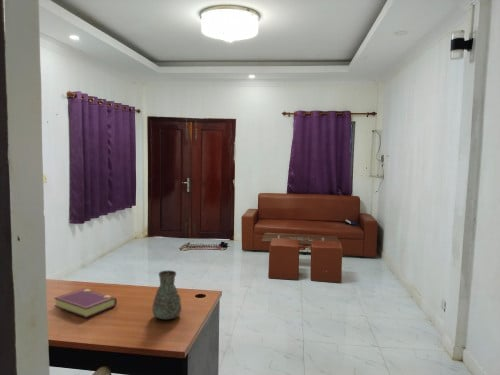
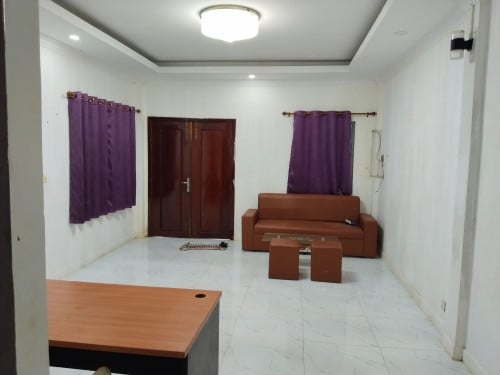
- book [53,288,118,319]
- decorative vase [151,269,183,320]
